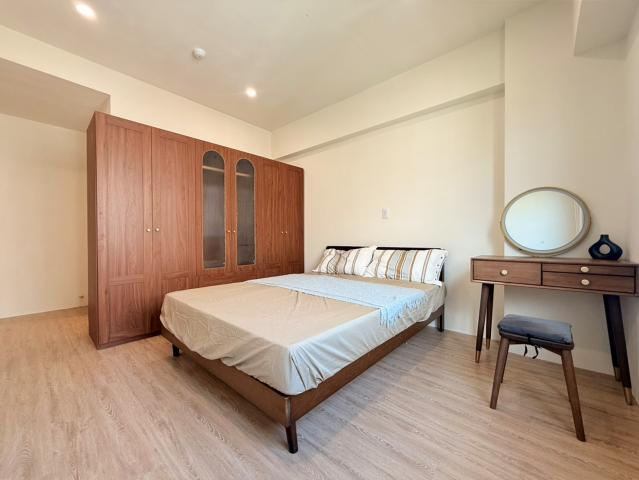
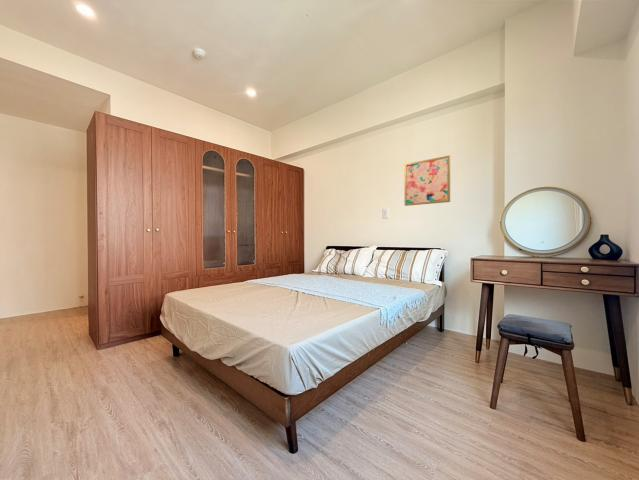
+ wall art [404,155,451,207]
